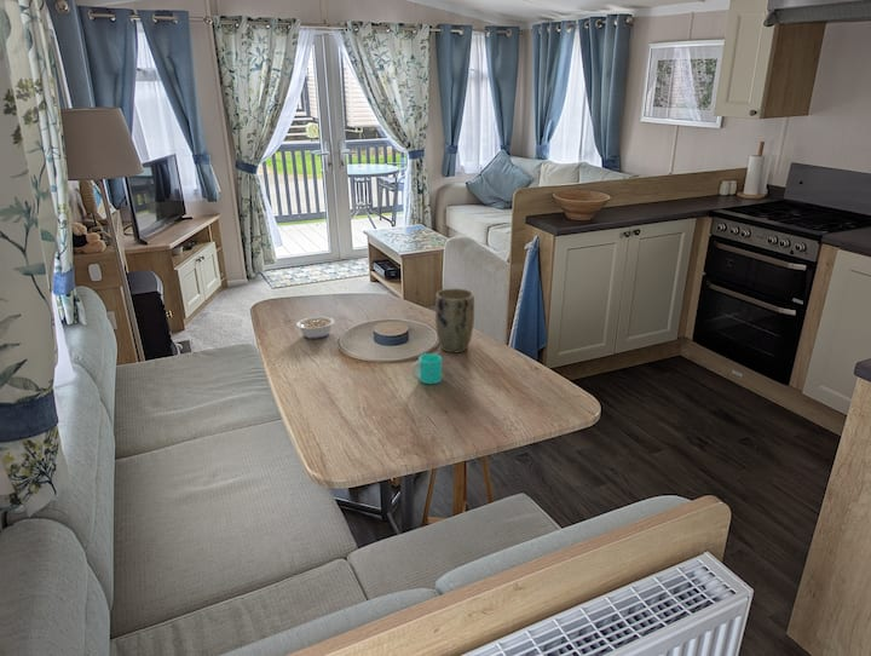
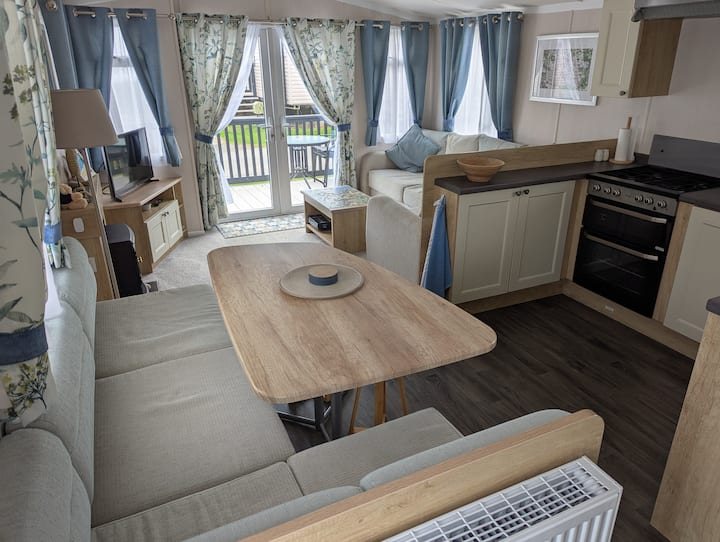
- legume [290,316,335,340]
- cup [410,352,443,385]
- plant pot [434,287,475,353]
